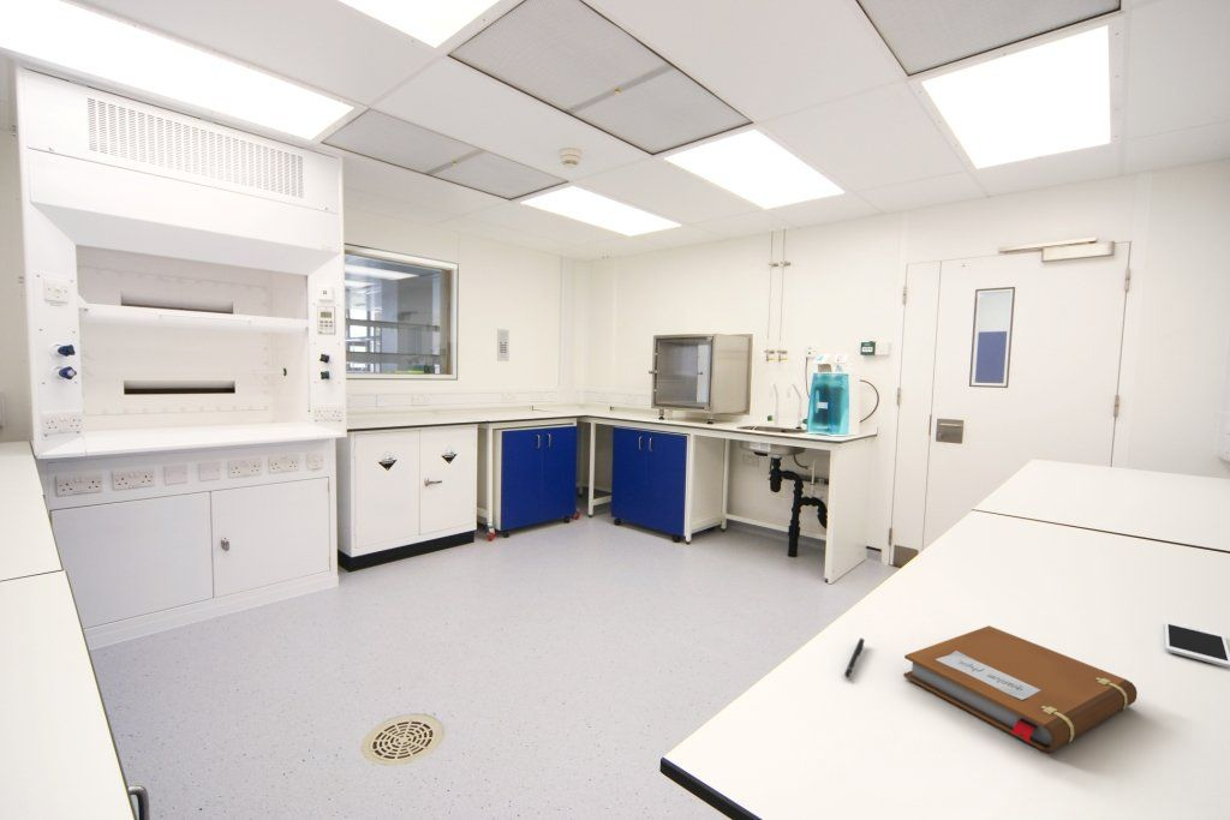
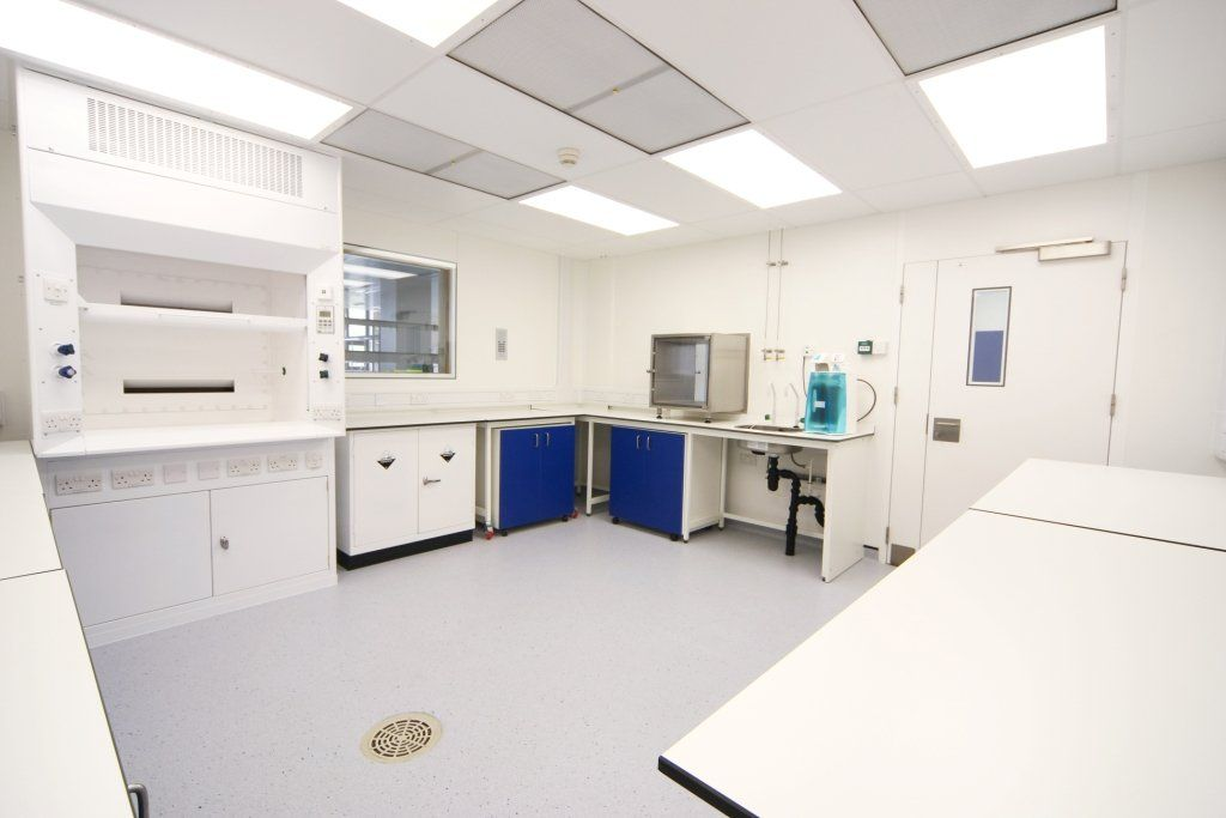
- cell phone [1164,620,1230,669]
- pen [843,638,865,680]
- notebook [902,624,1139,753]
